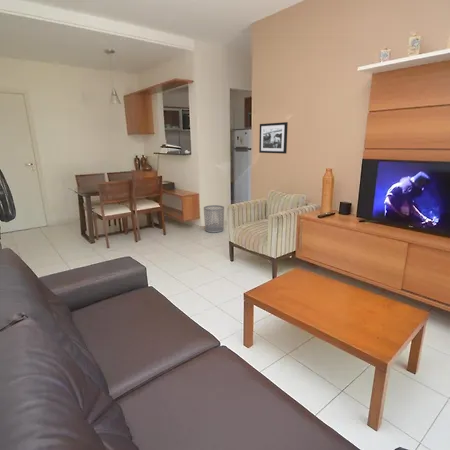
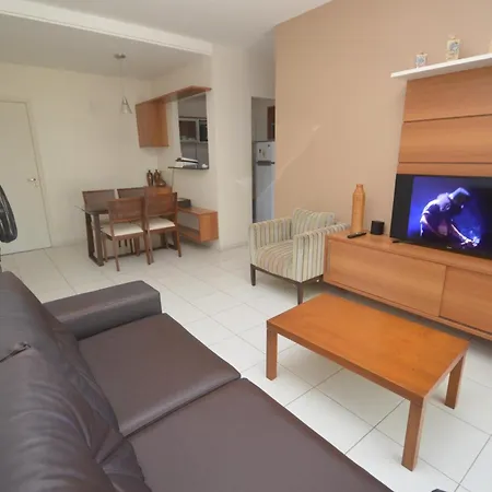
- picture frame [258,121,289,155]
- waste bin [203,204,225,234]
